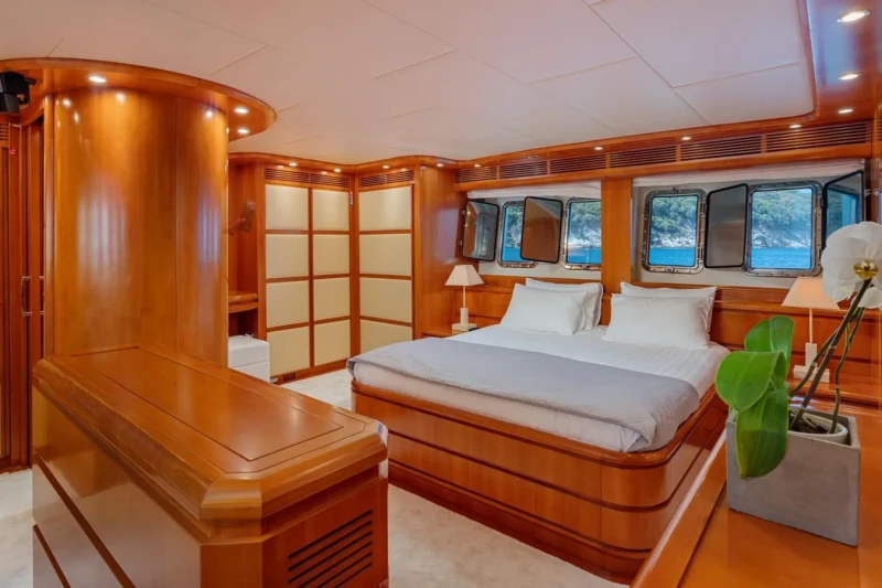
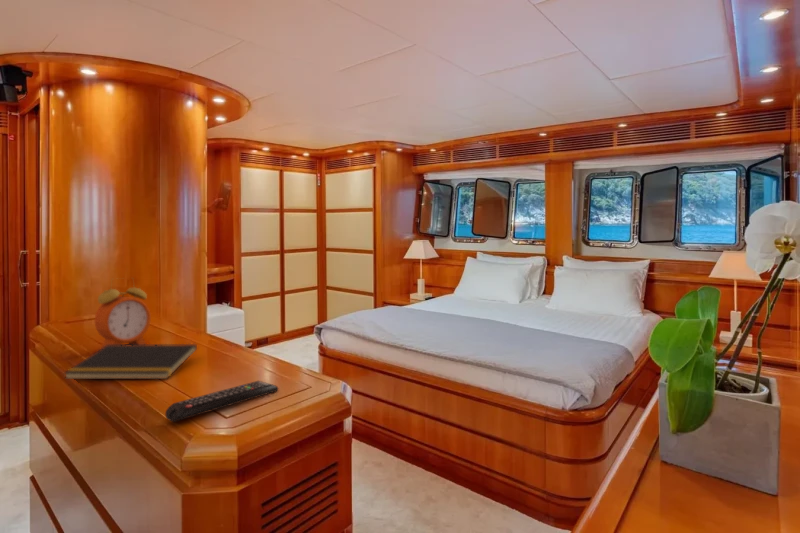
+ alarm clock [93,277,152,349]
+ remote control [164,380,279,423]
+ notepad [63,343,198,380]
